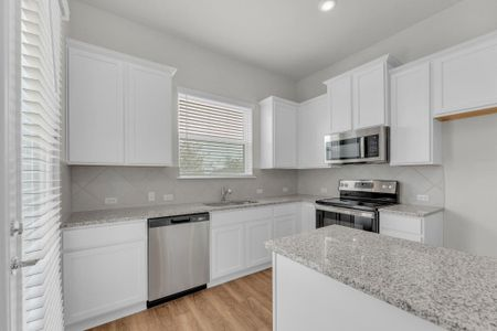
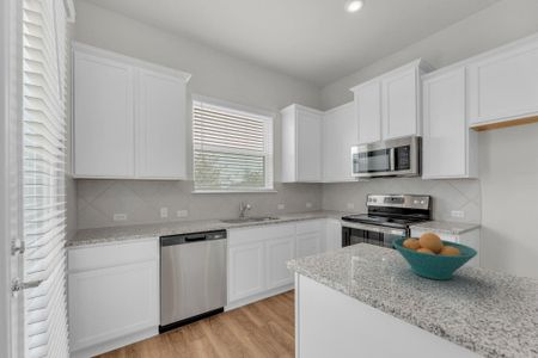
+ fruit bowl [391,232,478,280]
